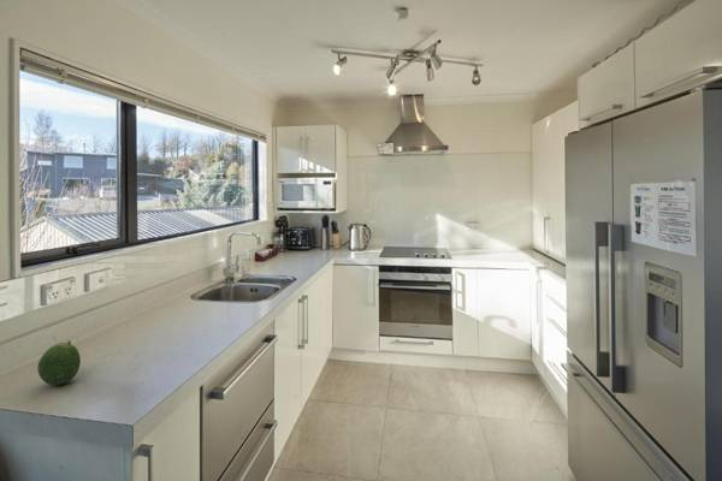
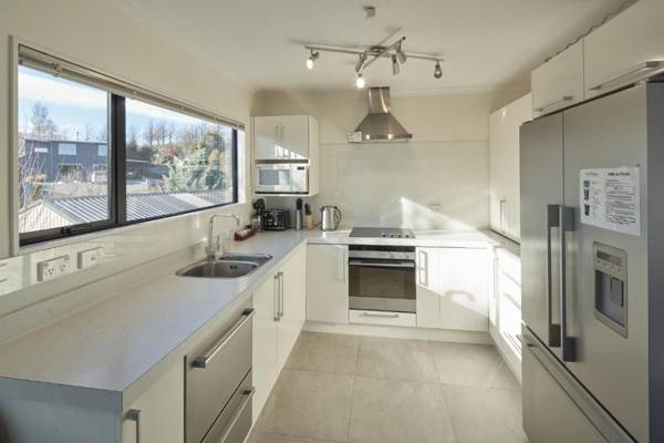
- fruit [36,339,82,386]
